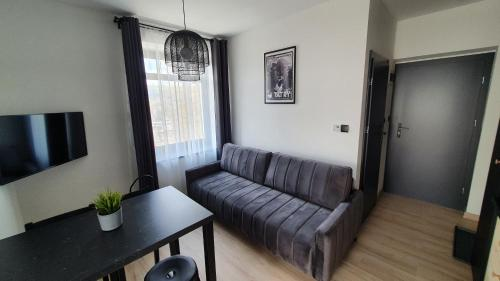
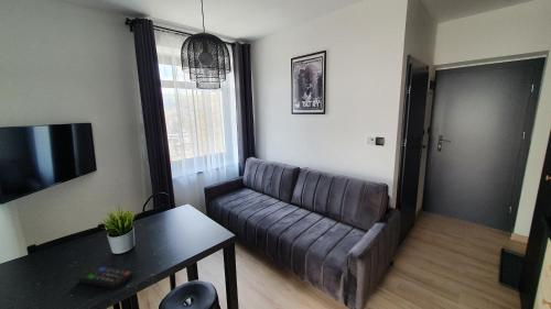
+ remote control [77,265,133,290]
